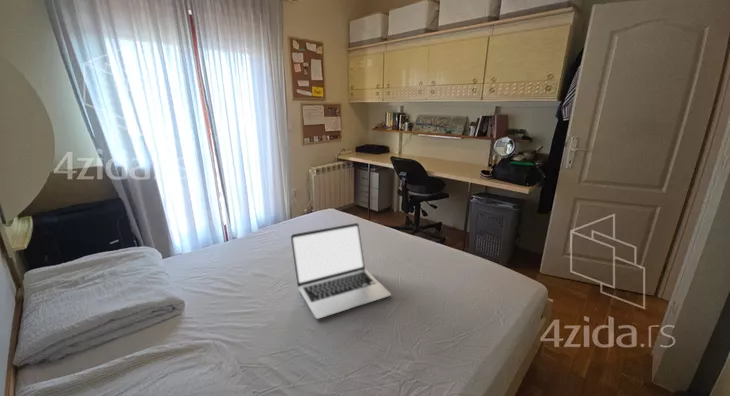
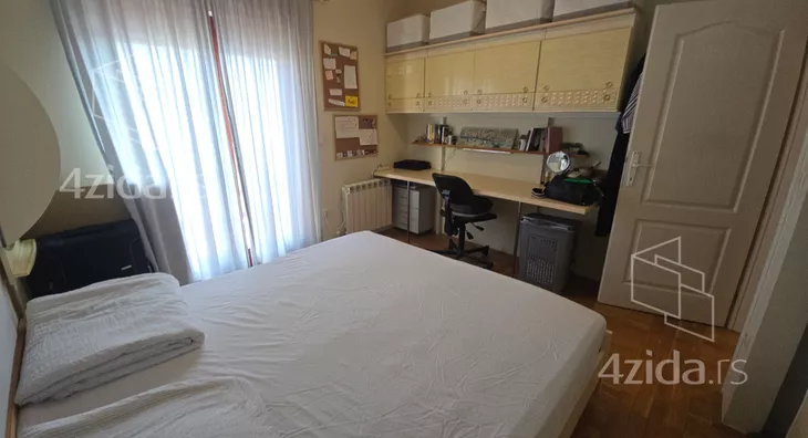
- laptop [290,222,392,320]
